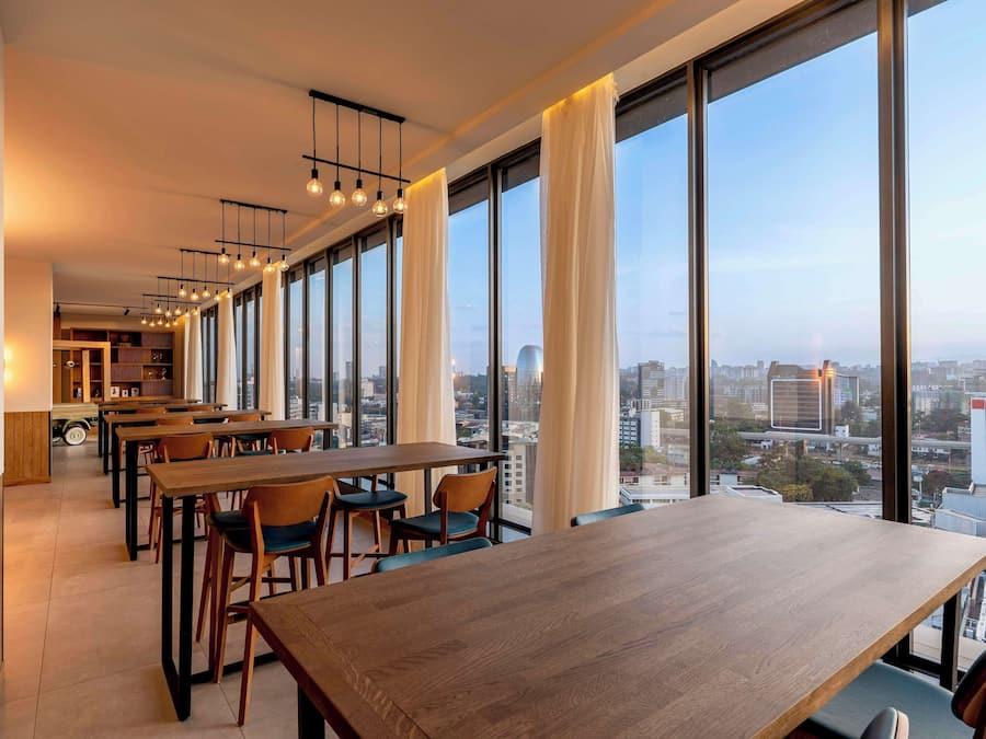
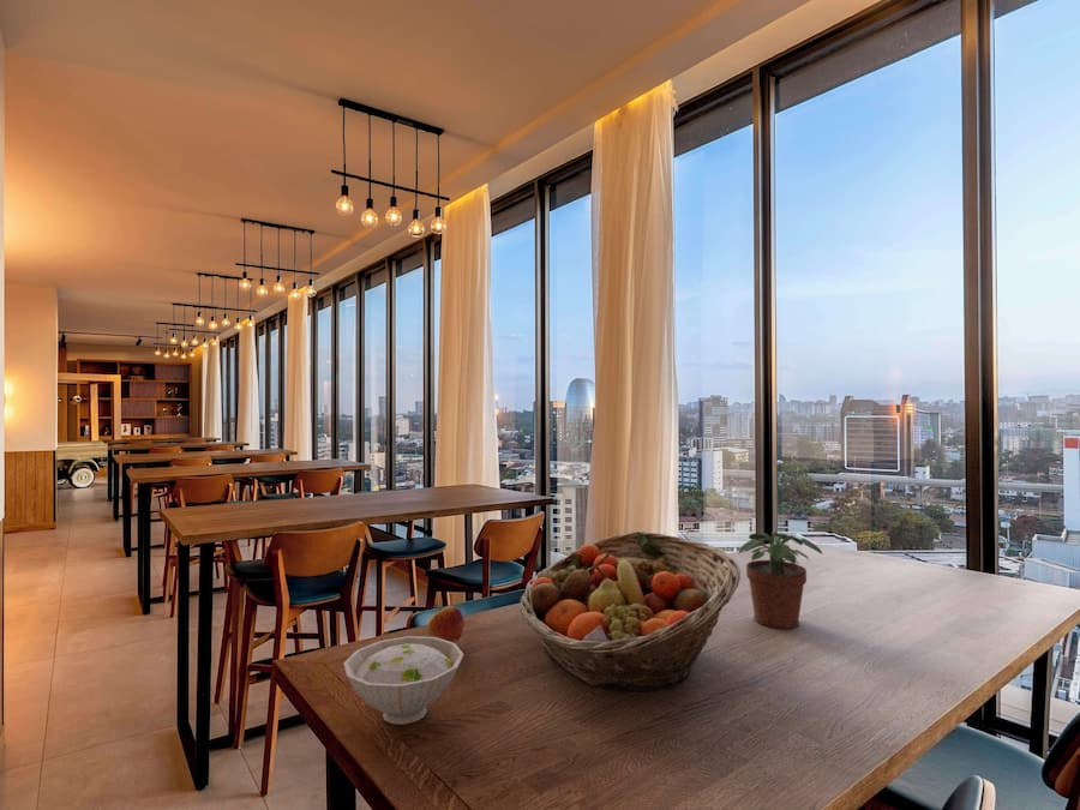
+ potted plant [737,530,823,630]
+ bowl [343,635,464,726]
+ fruit basket [518,530,742,692]
+ apple [426,605,466,643]
